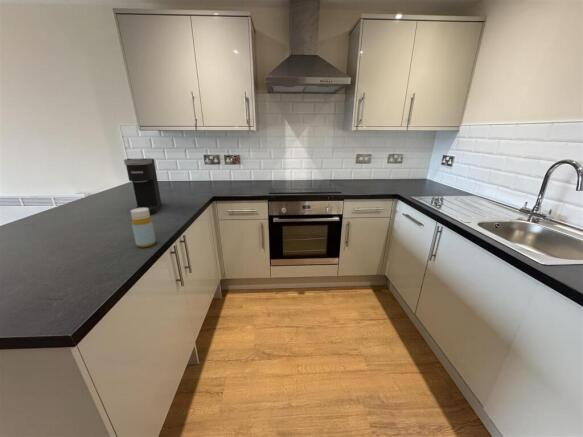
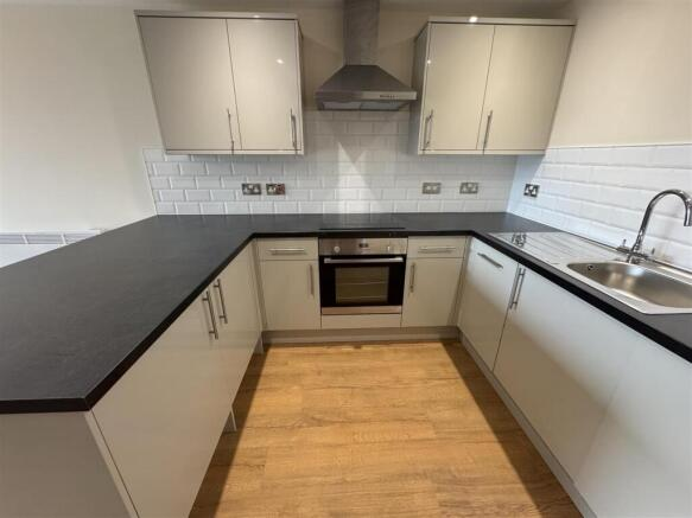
- bottle [130,207,157,248]
- coffee maker [123,157,162,215]
